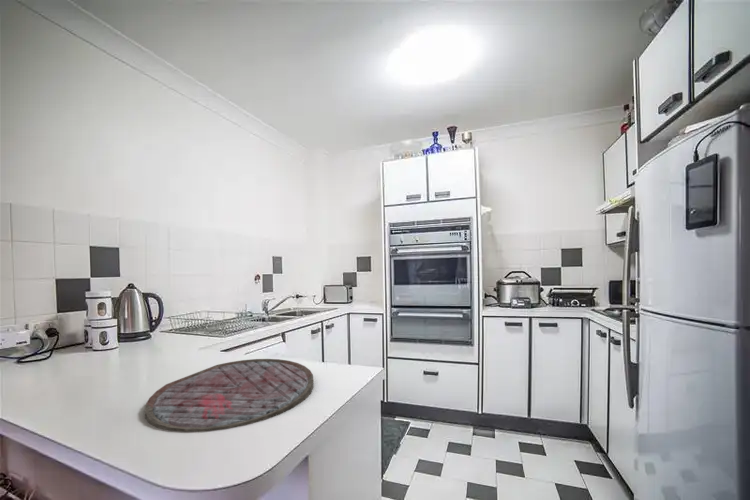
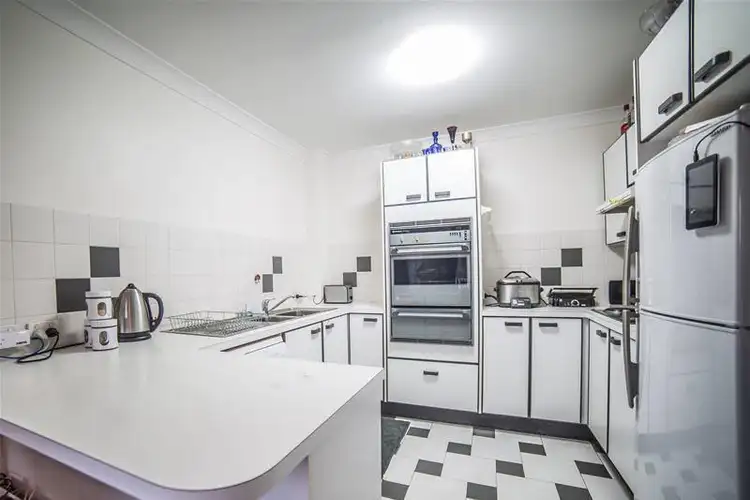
- cutting board [144,358,315,433]
